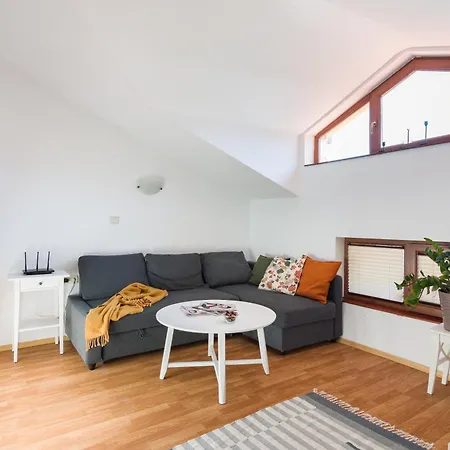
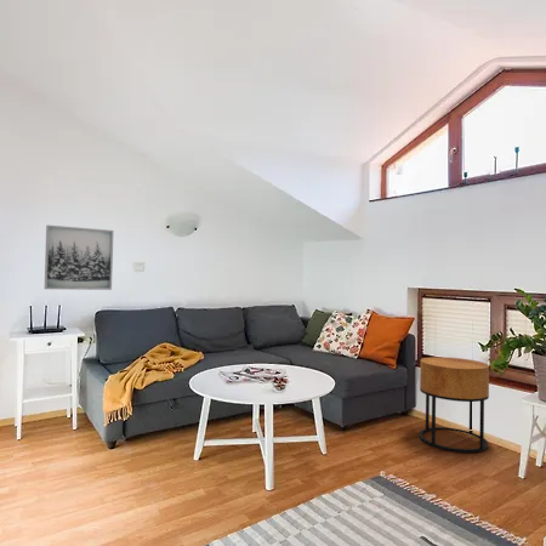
+ side table [419,356,490,454]
+ wall art [44,224,114,291]
